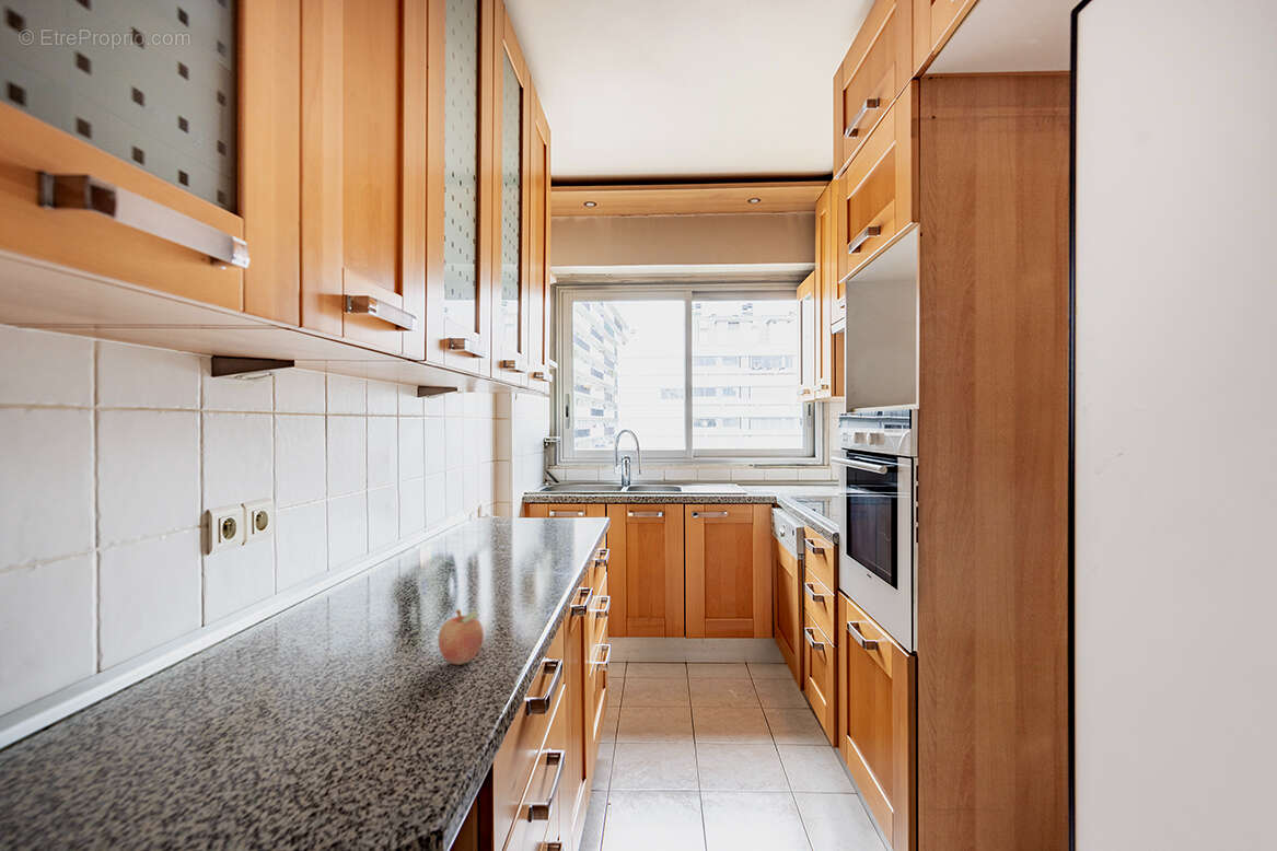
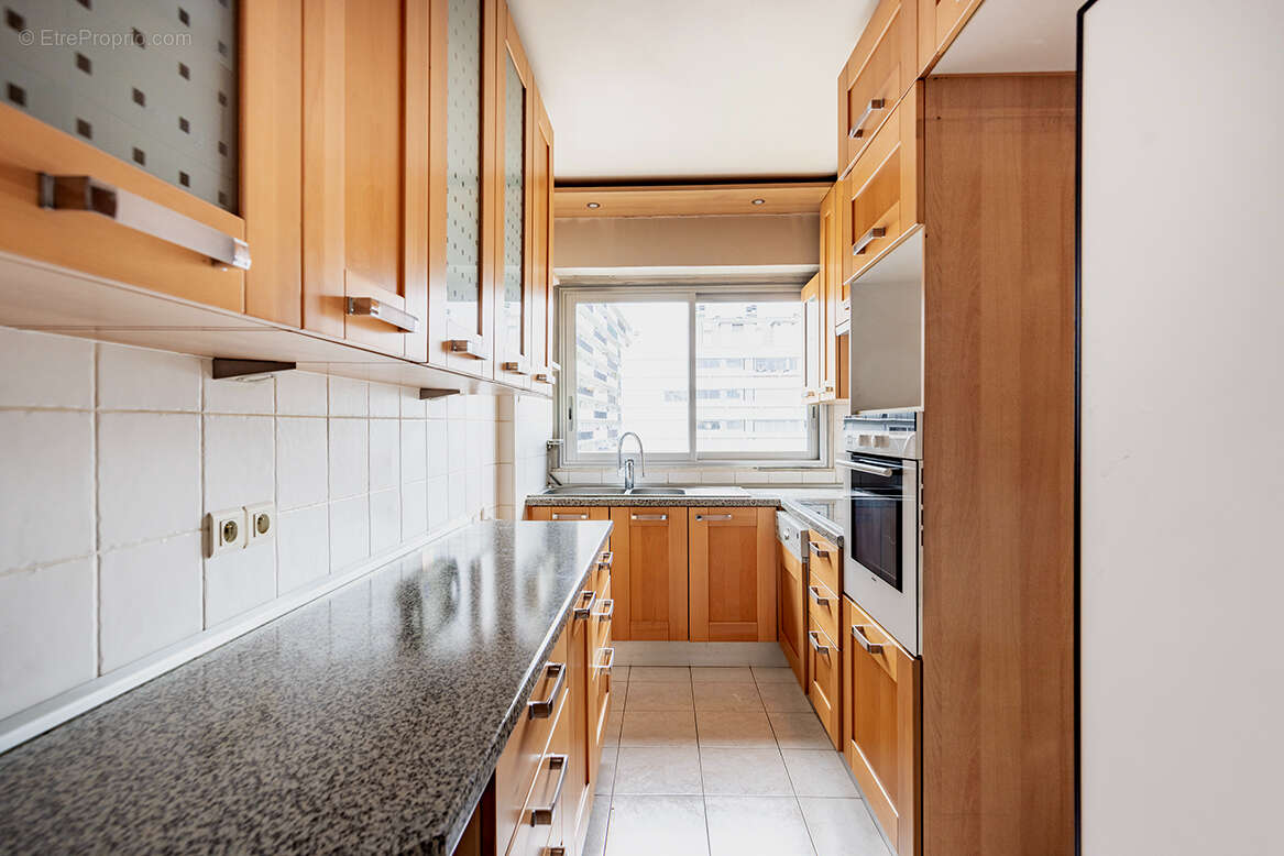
- fruit [437,608,485,666]
